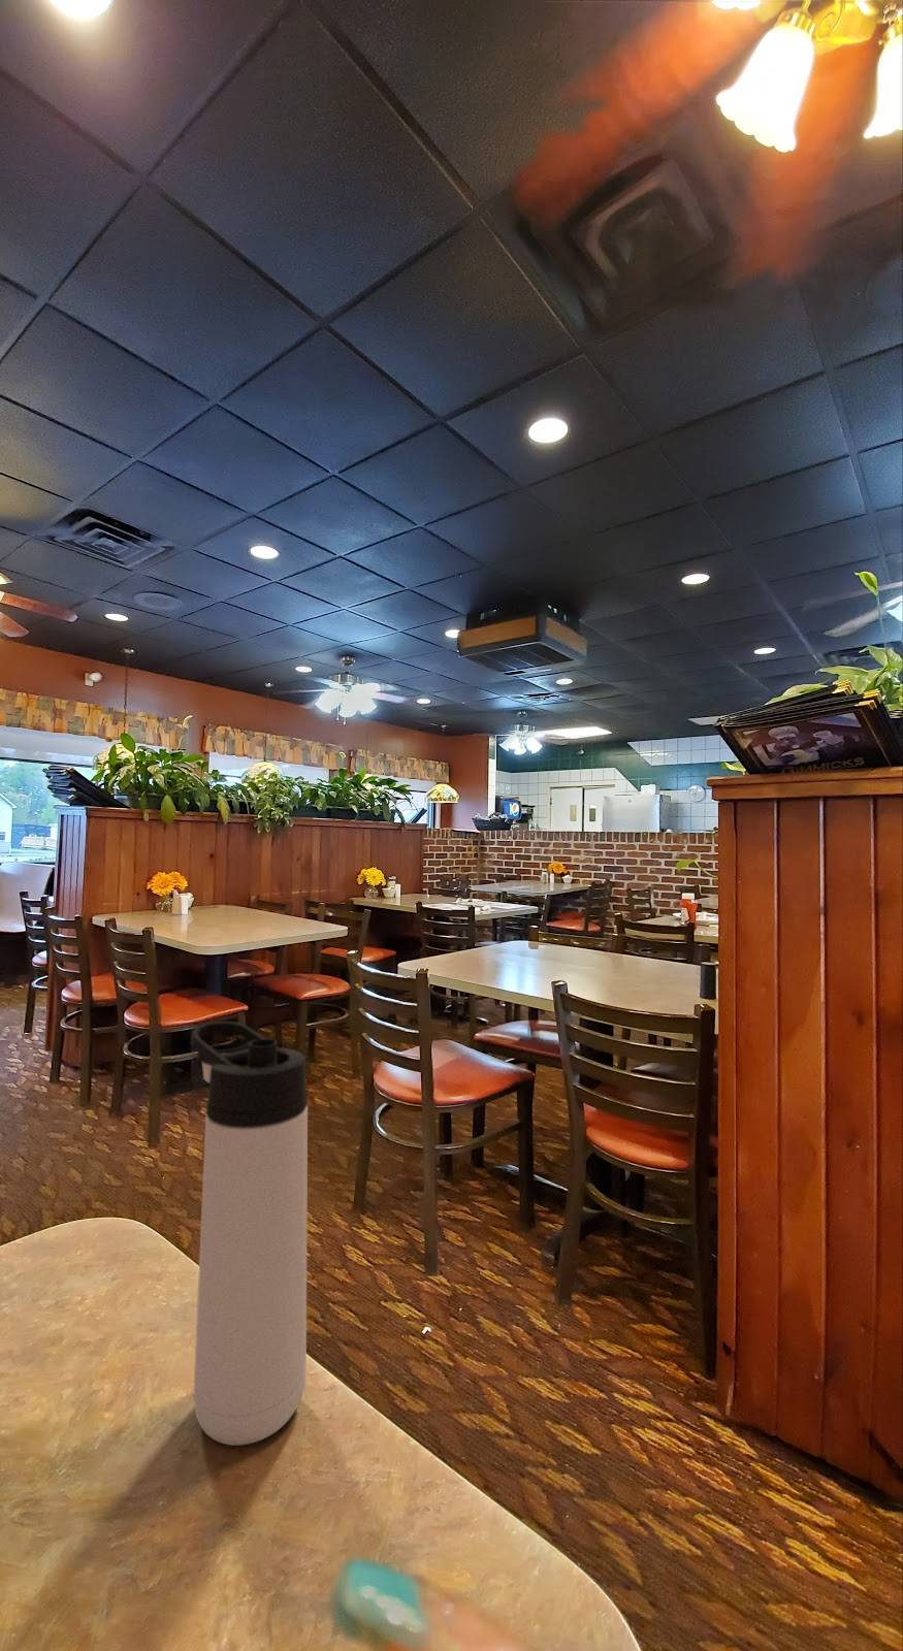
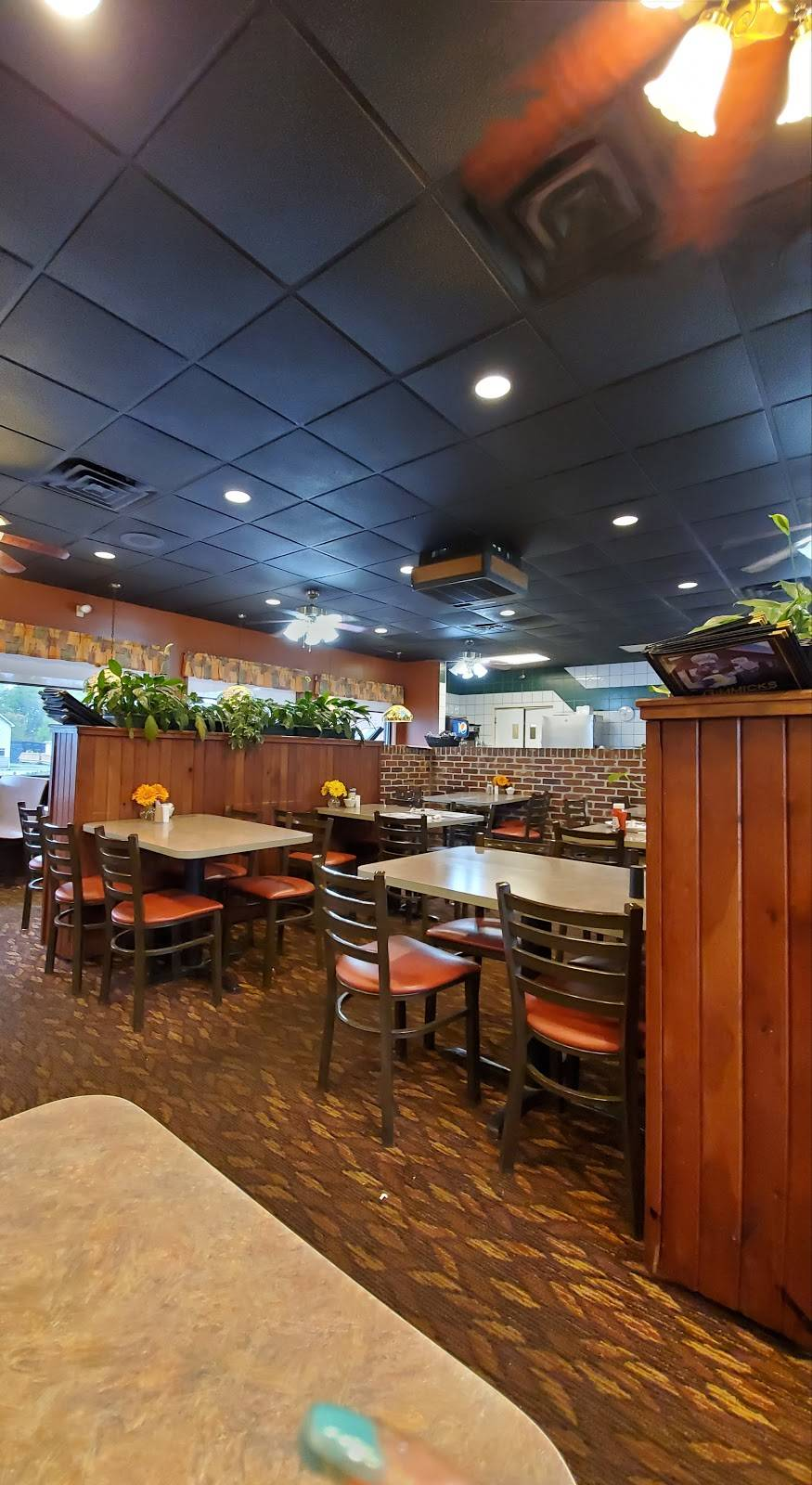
- thermos bottle [190,1021,308,1446]
